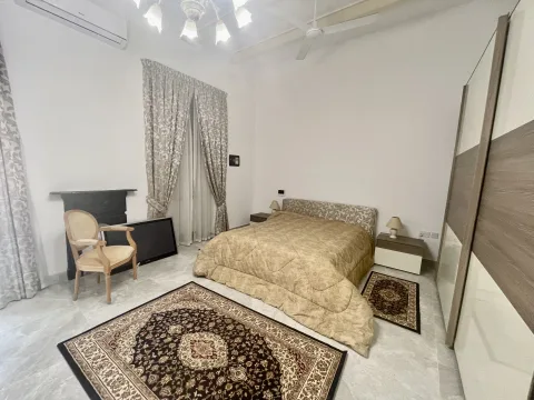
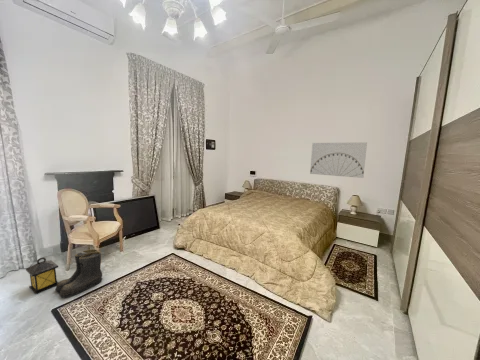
+ lantern [25,257,59,296]
+ wall art [309,142,368,179]
+ boots [54,248,103,299]
